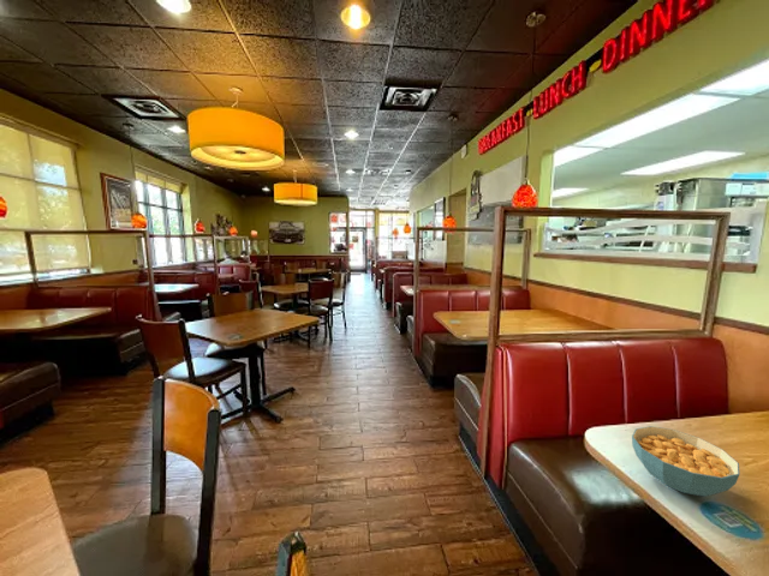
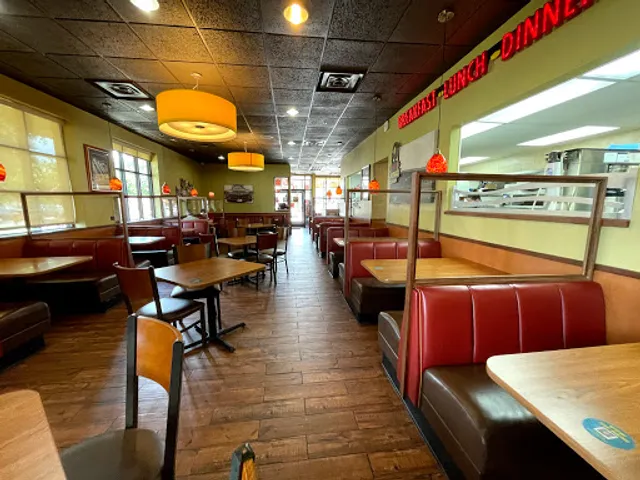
- cereal bowl [631,425,740,498]
